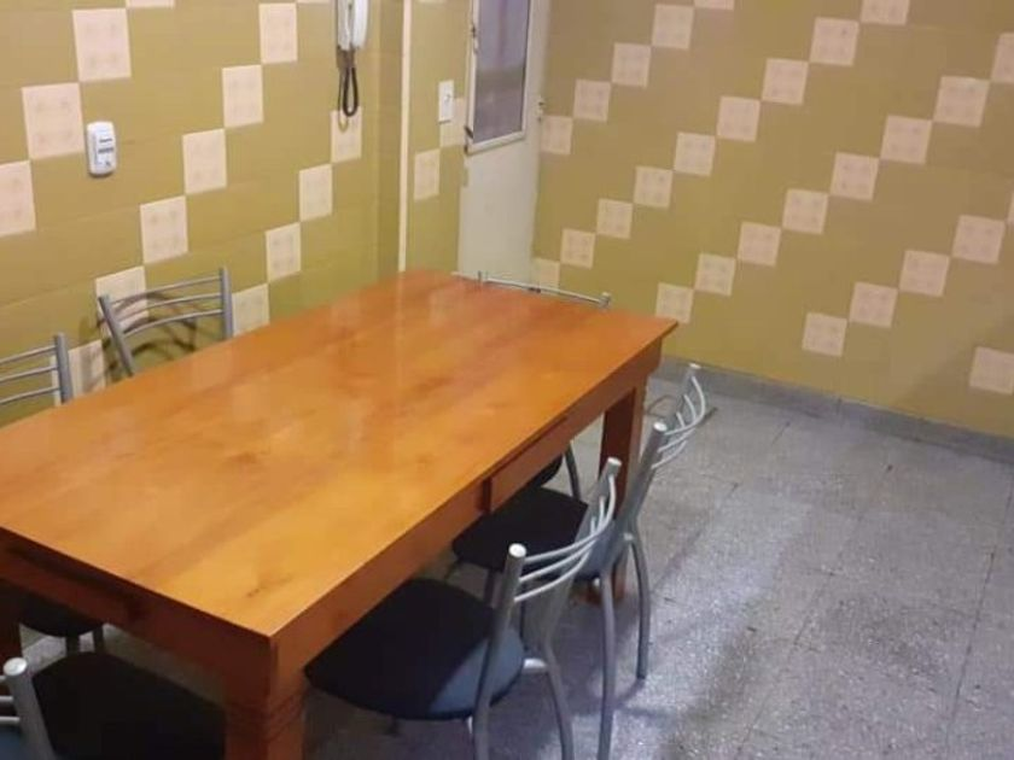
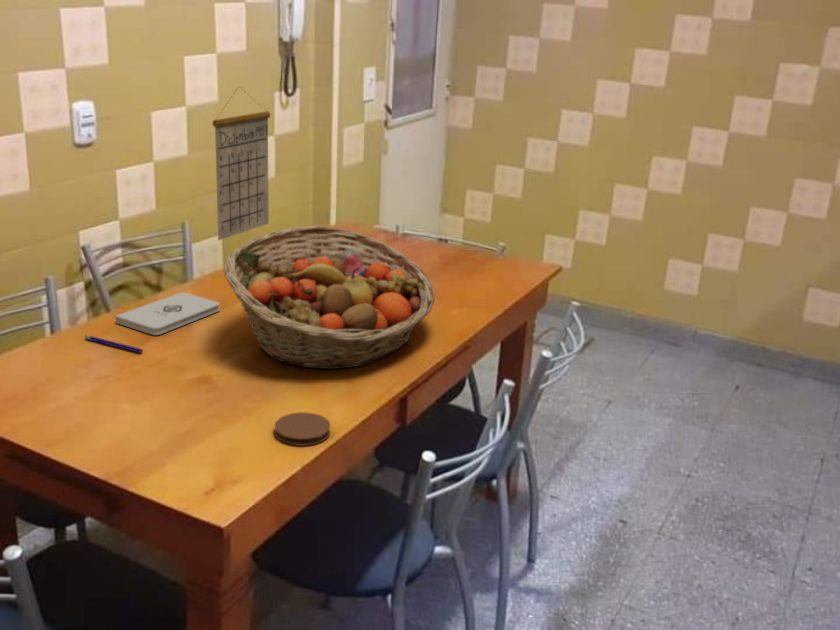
+ pen [84,334,144,354]
+ calendar [212,85,272,241]
+ fruit basket [223,225,436,370]
+ notepad [114,291,221,336]
+ coaster [273,411,331,447]
